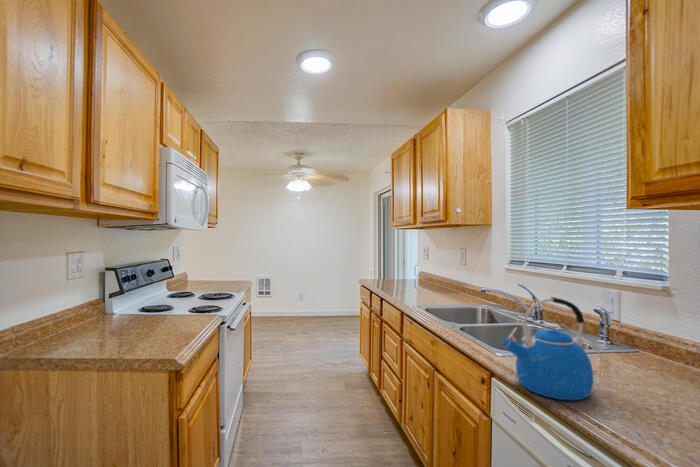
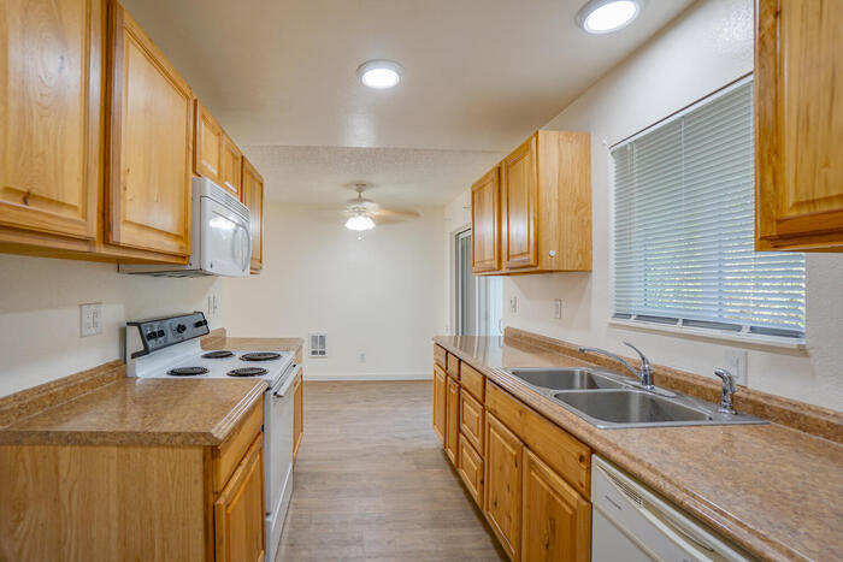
- kettle [501,296,594,401]
